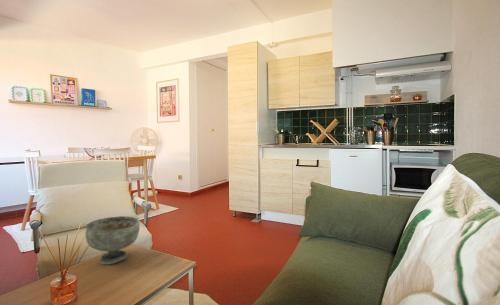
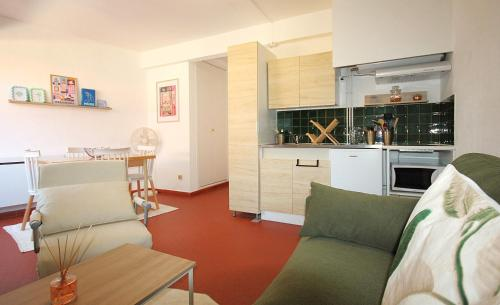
- decorative bowl [85,215,141,265]
